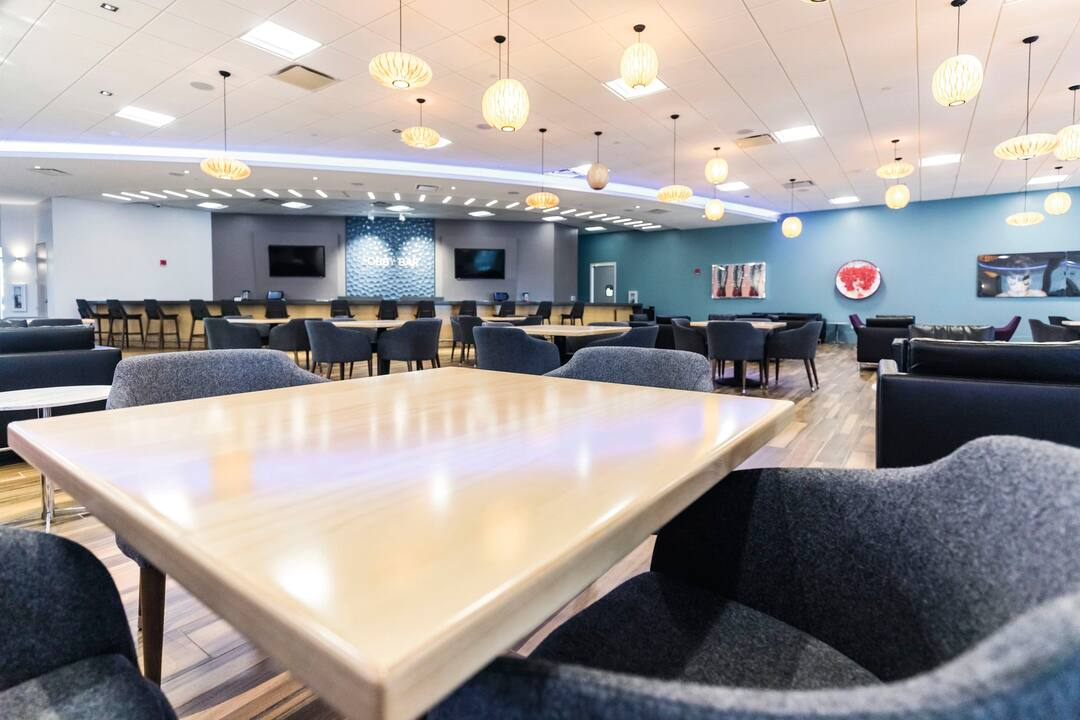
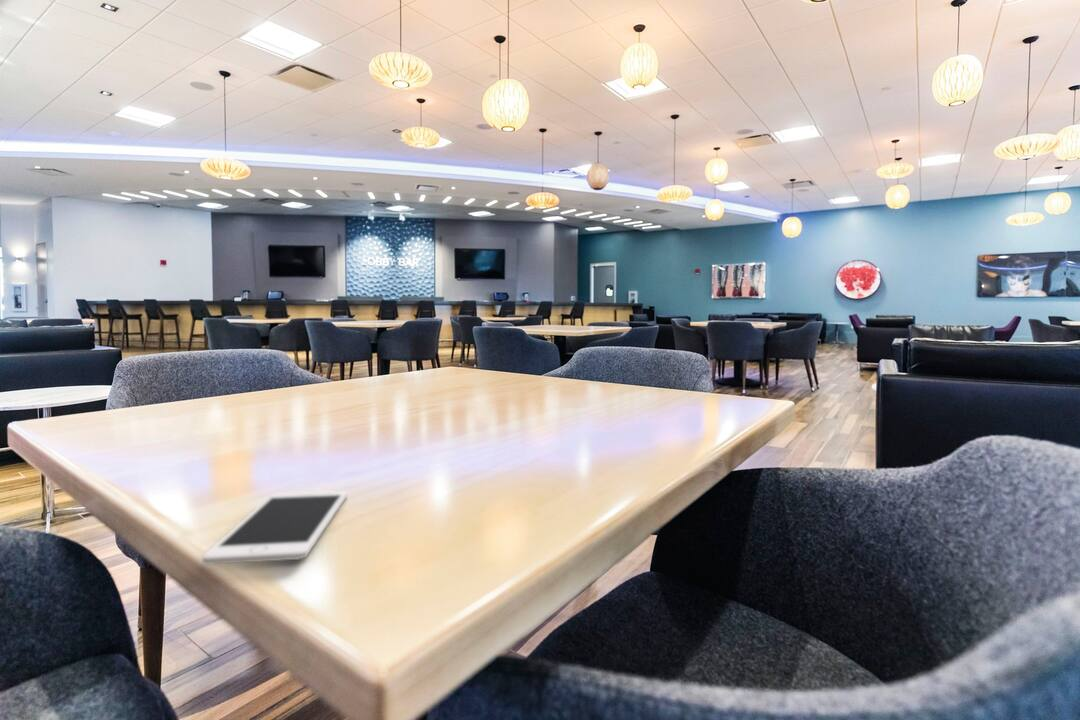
+ cell phone [201,490,348,566]
